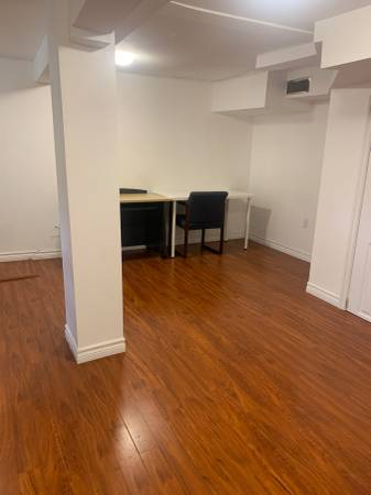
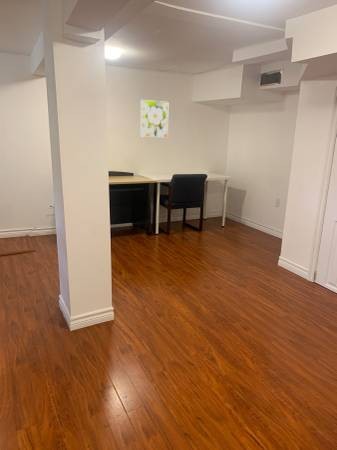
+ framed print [140,99,170,138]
